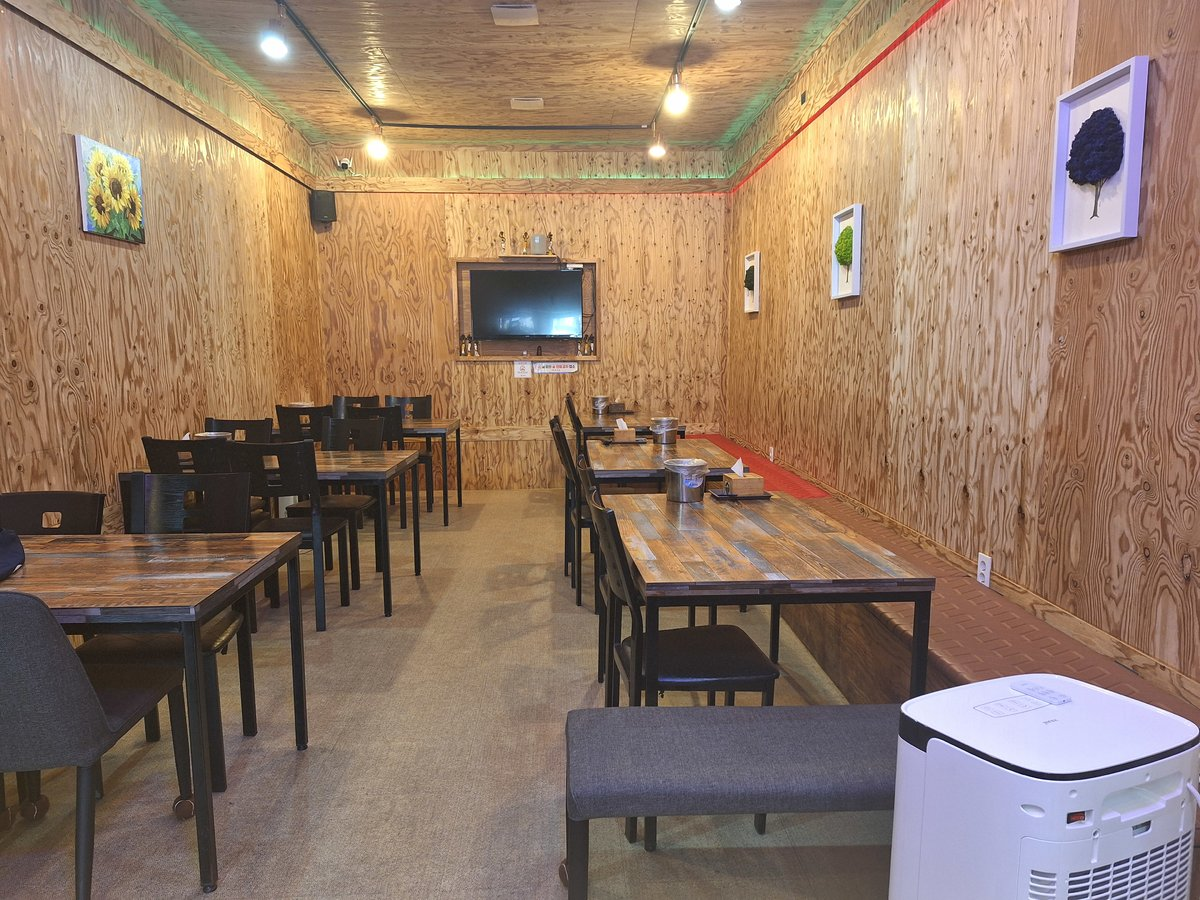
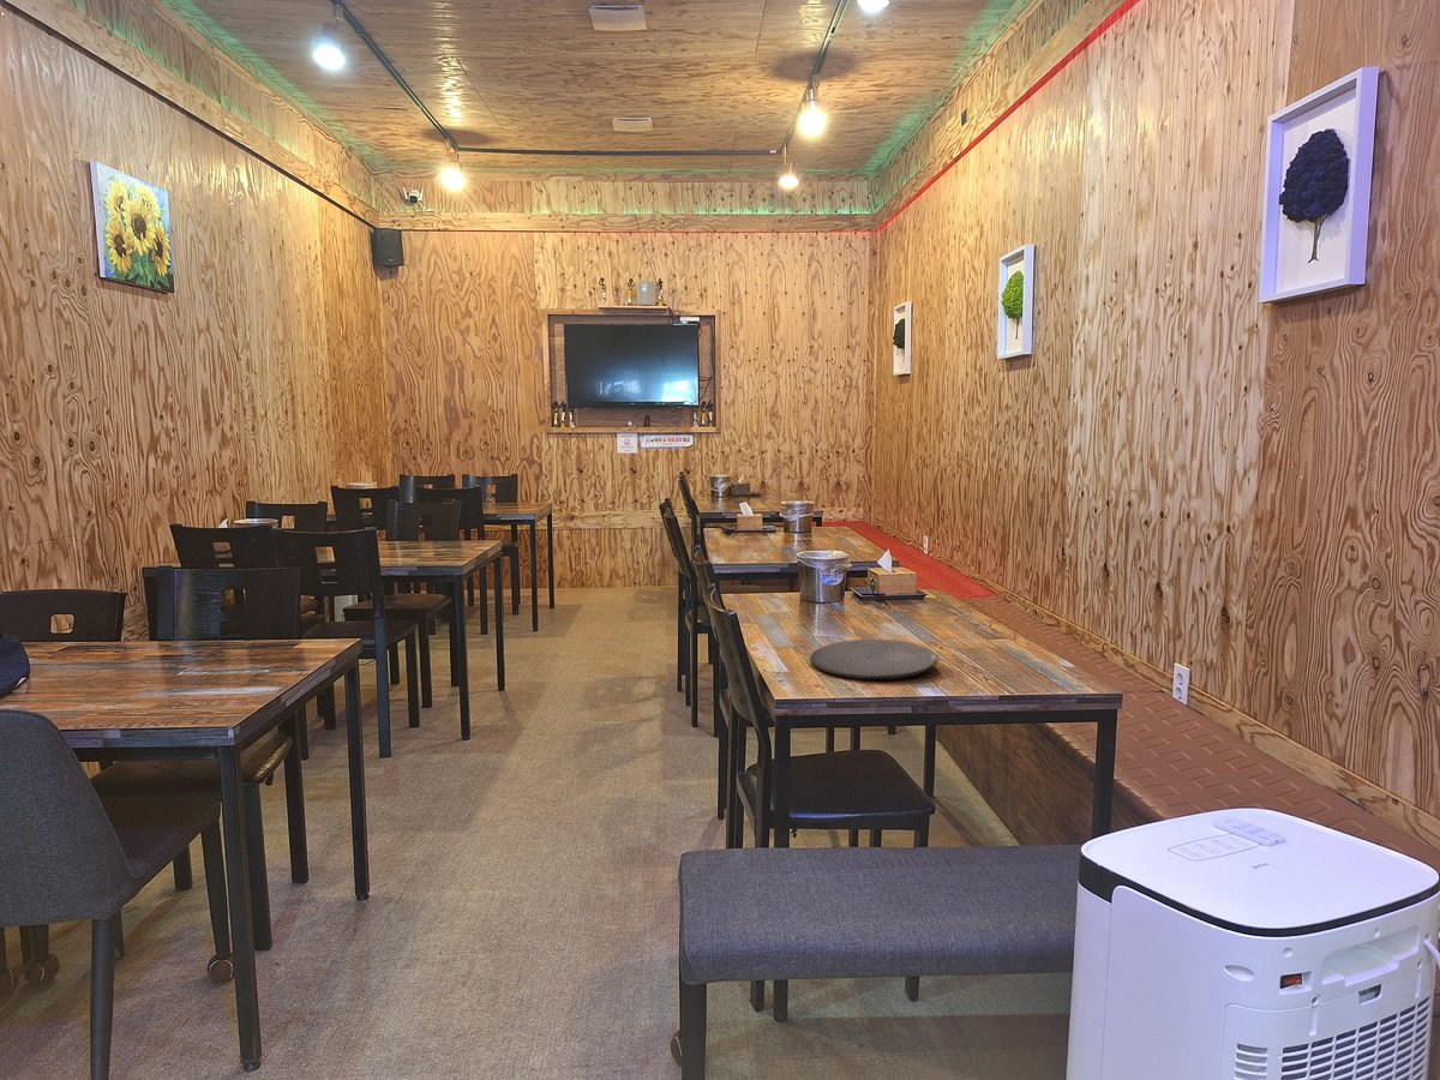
+ plate [809,638,940,680]
